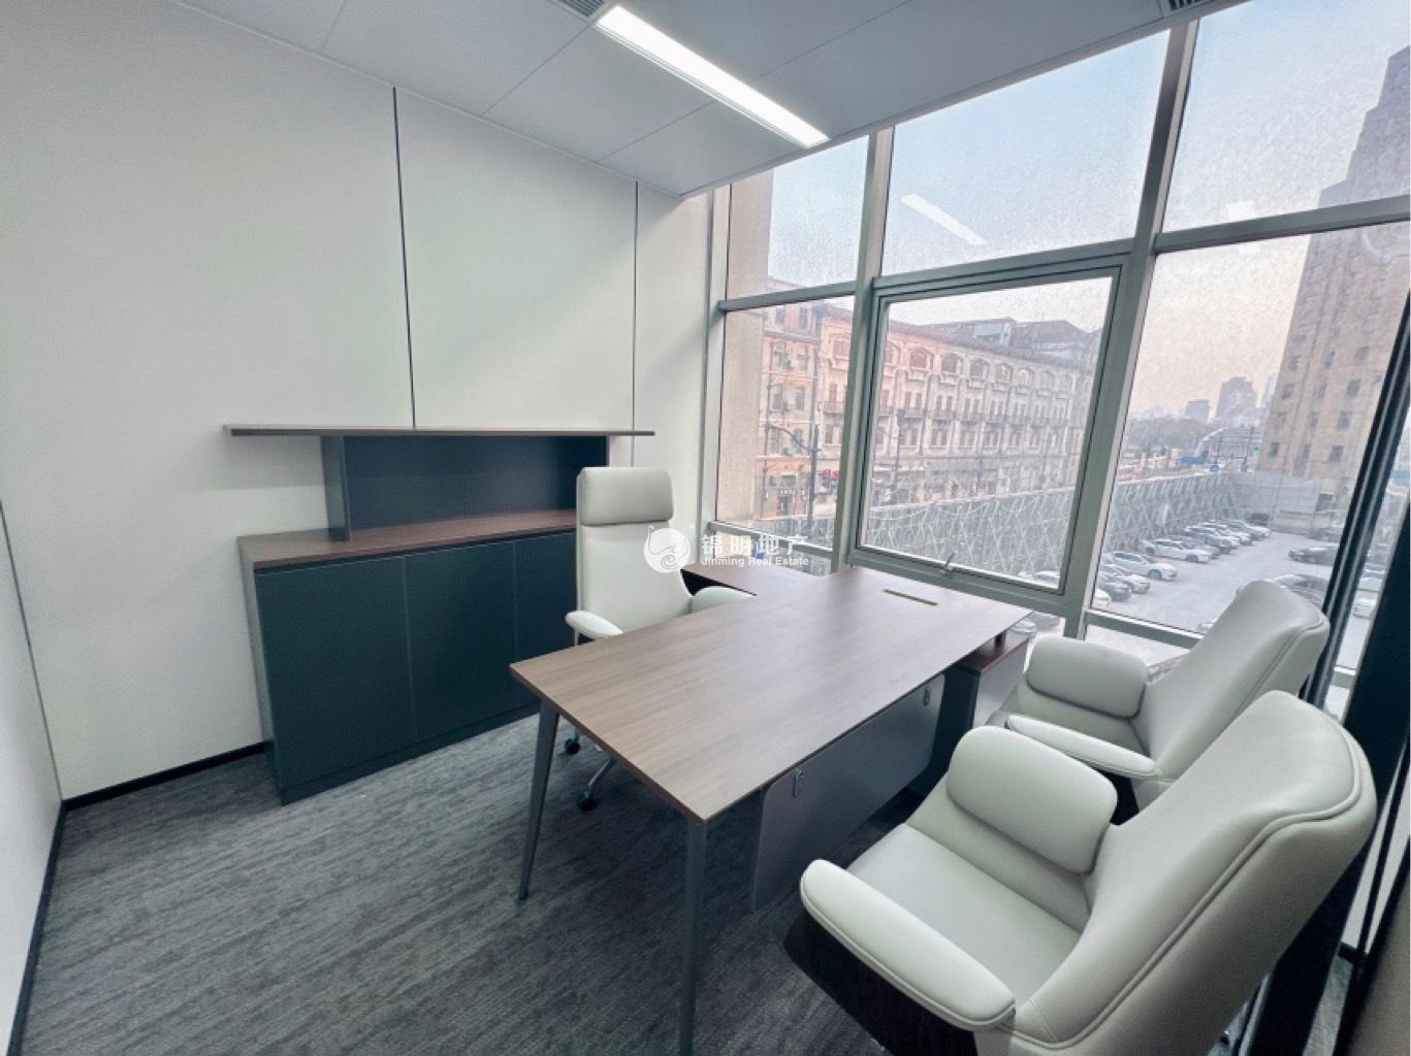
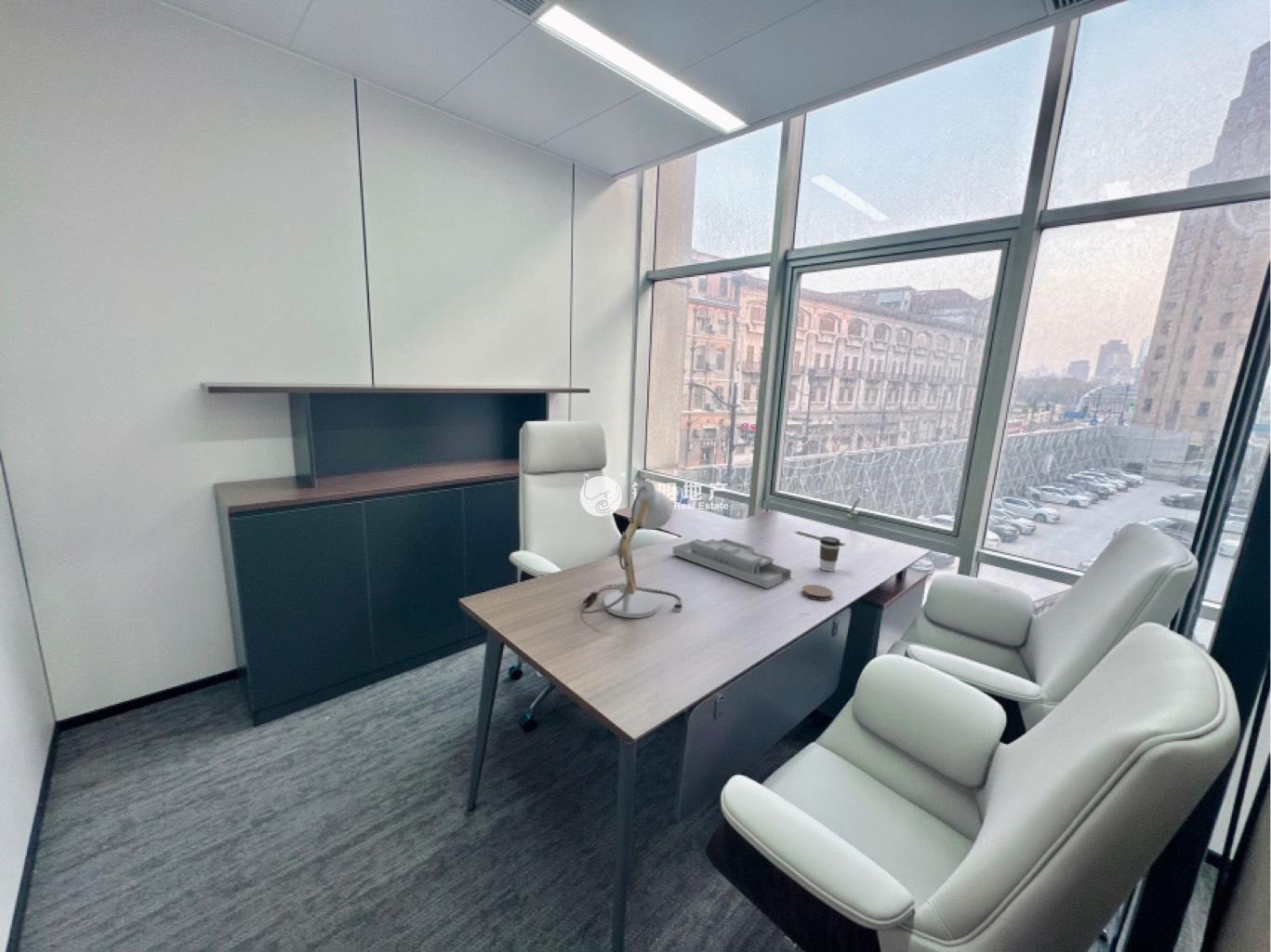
+ desk lamp [579,480,683,619]
+ coaster [801,584,834,602]
+ desk organizer [671,537,793,589]
+ coffee cup [818,536,841,572]
